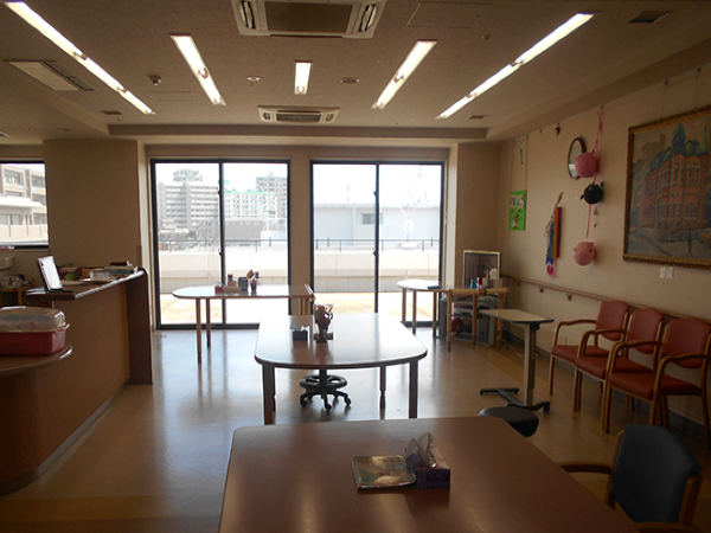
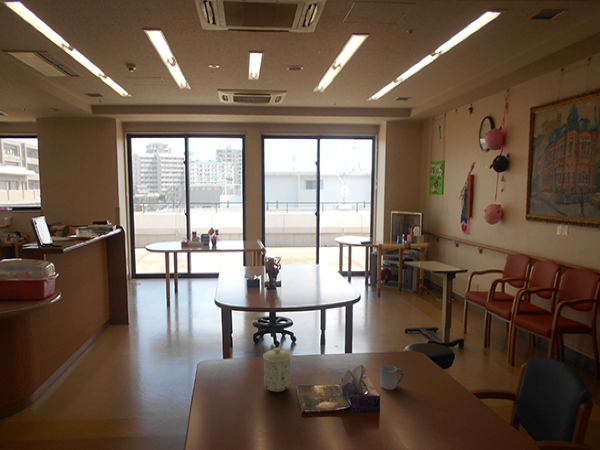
+ cup [379,364,404,391]
+ mug [262,347,292,393]
